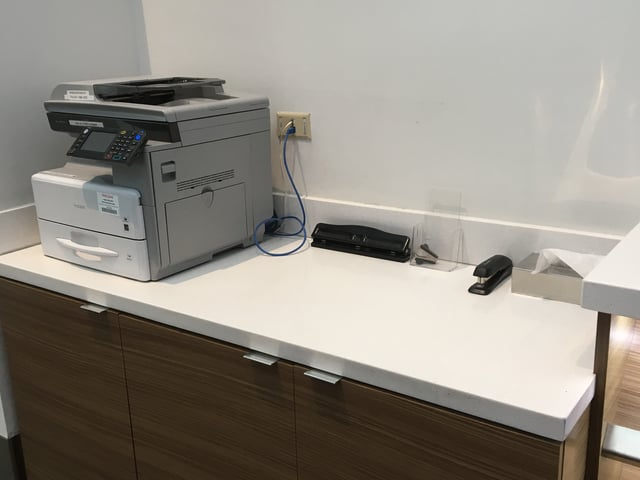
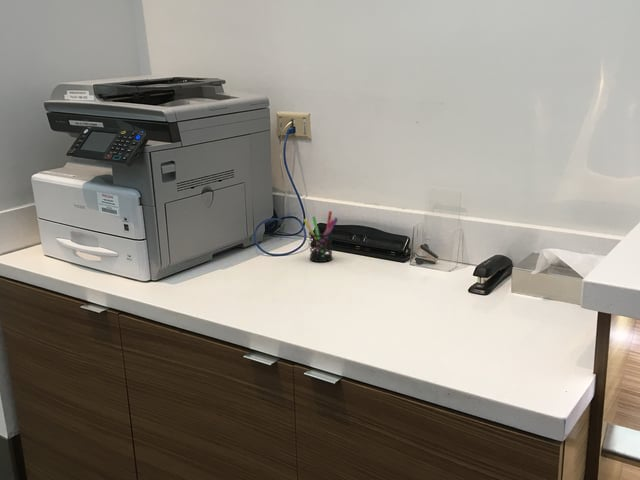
+ pen holder [303,210,339,263]
